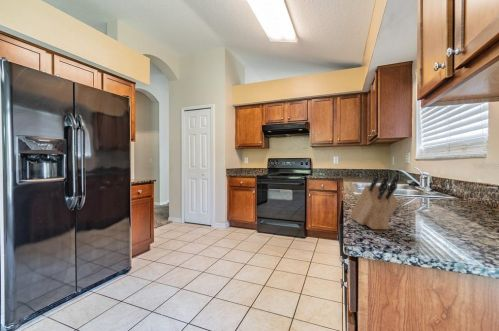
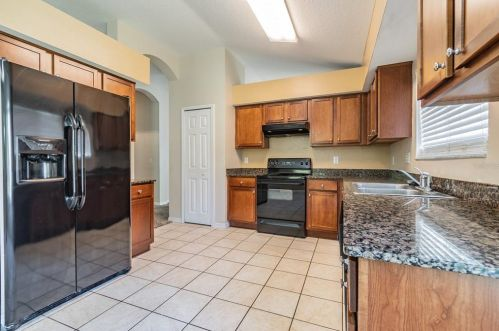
- knife block [349,171,402,230]
